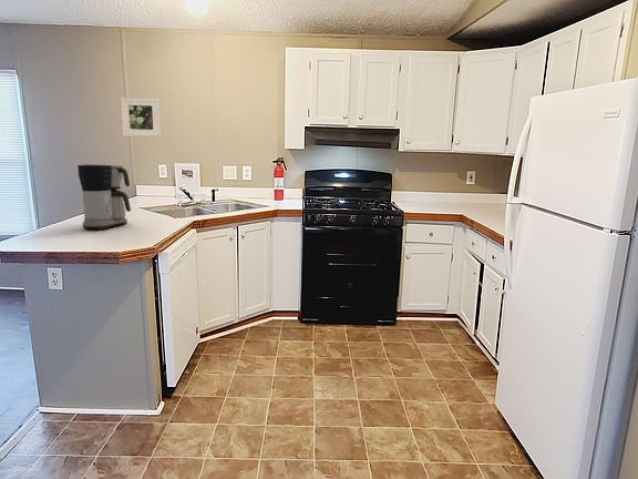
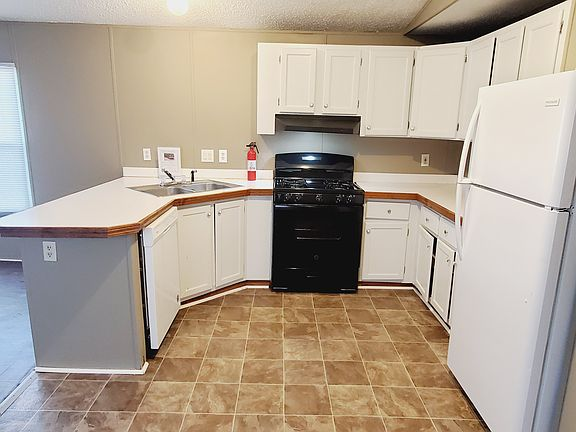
- coffee maker [76,163,132,231]
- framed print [121,96,162,137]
